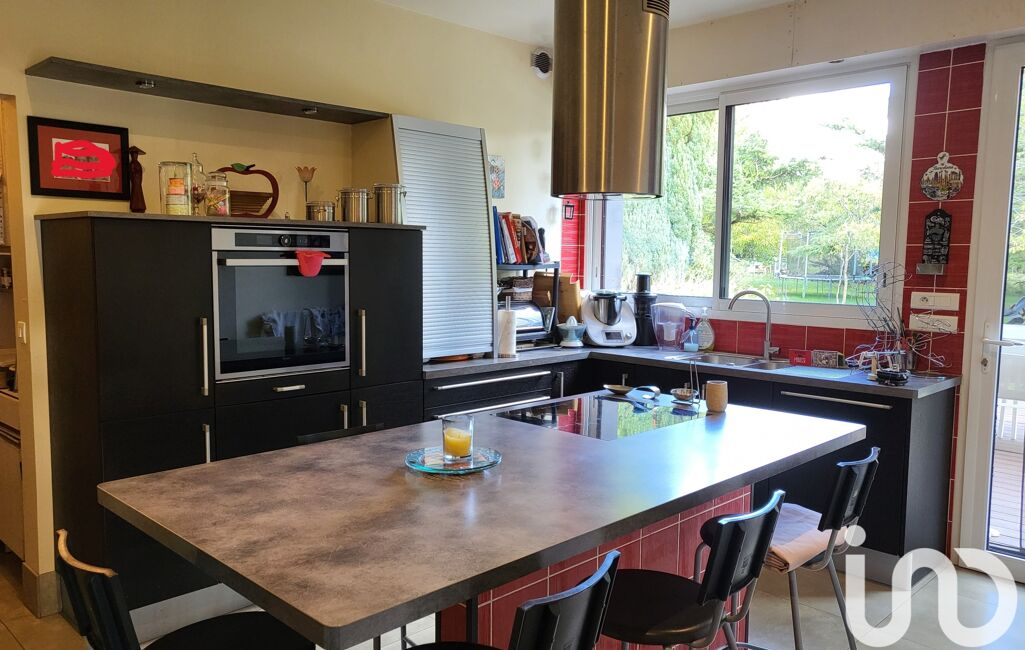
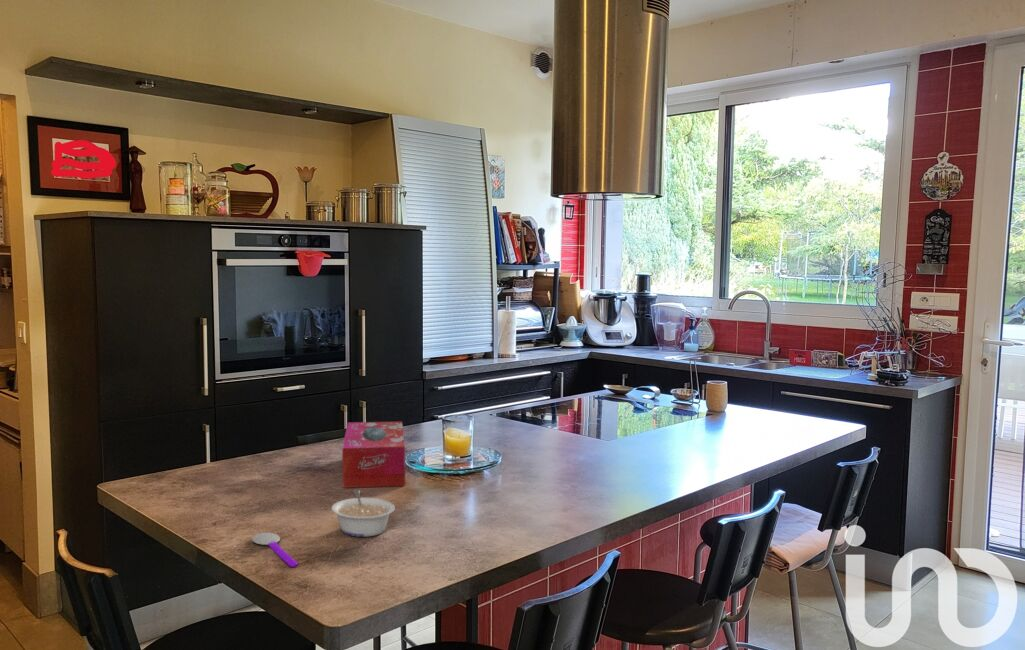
+ tissue box [341,421,406,489]
+ legume [330,488,396,538]
+ spoon [251,532,299,568]
